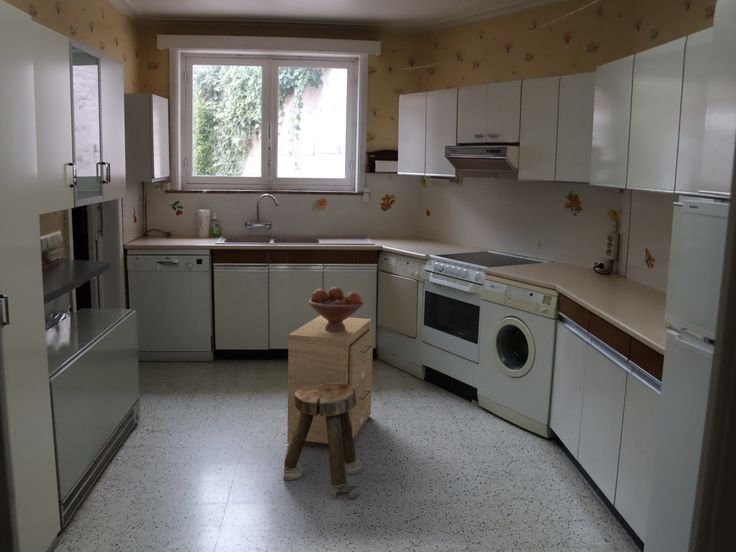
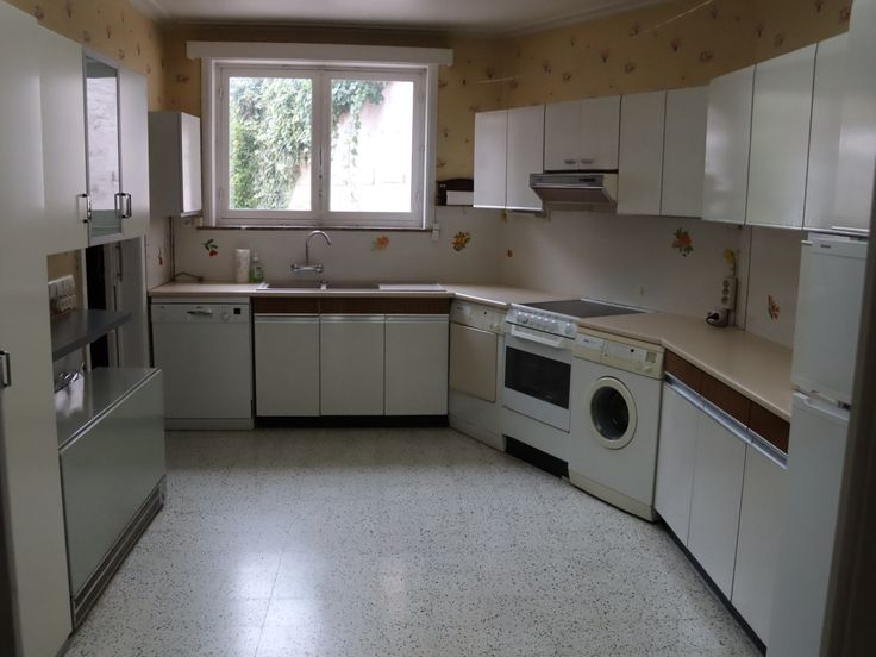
- stool [283,382,363,500]
- fruit bowl [307,286,364,332]
- side table [286,314,374,445]
